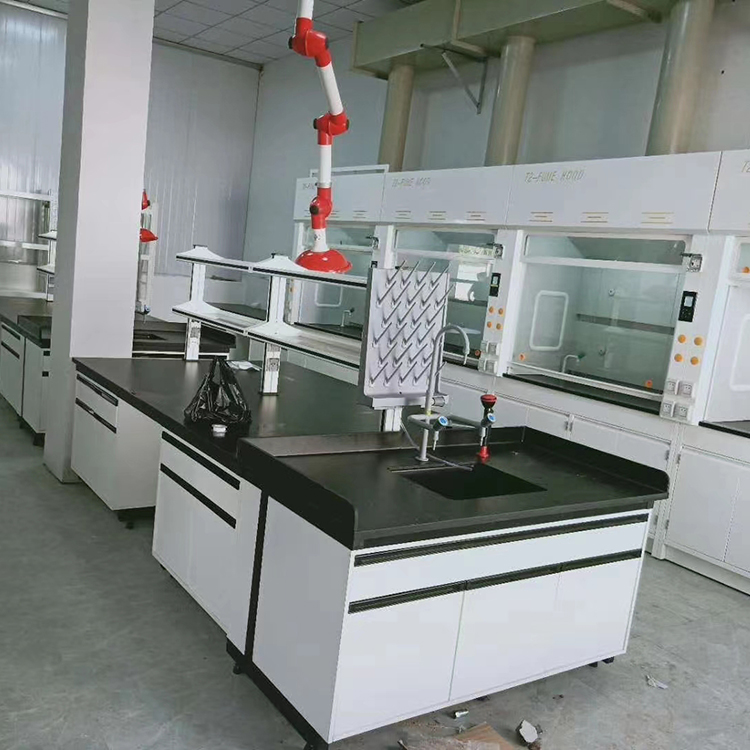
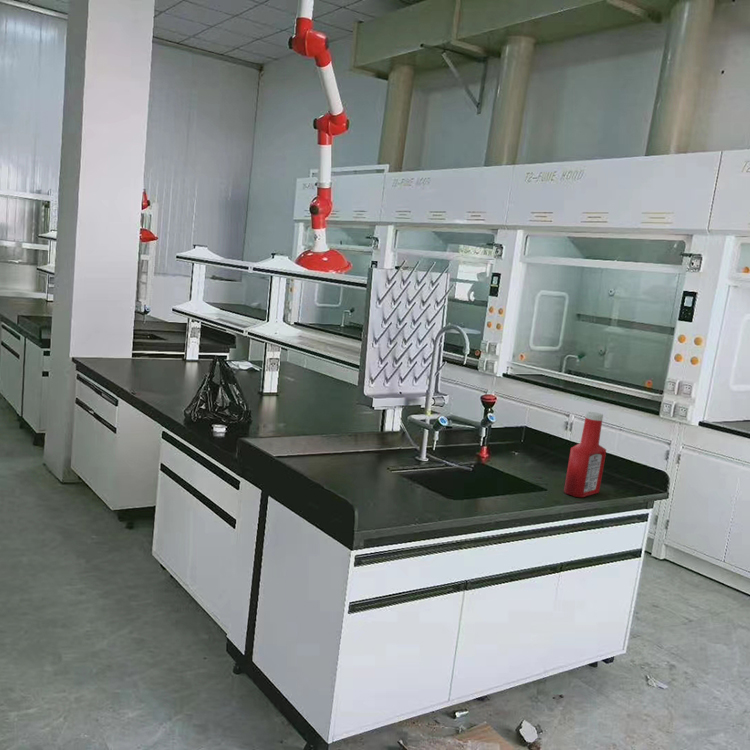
+ soap bottle [563,411,607,498]
